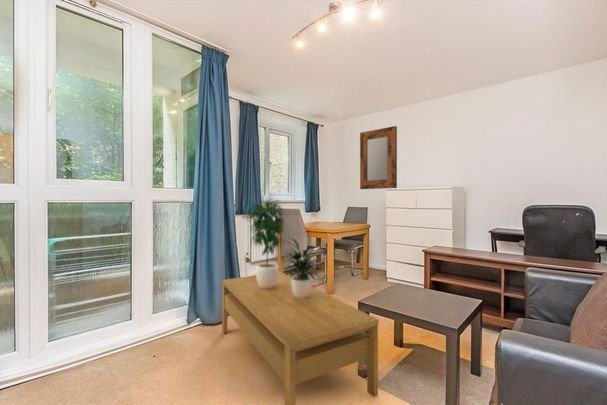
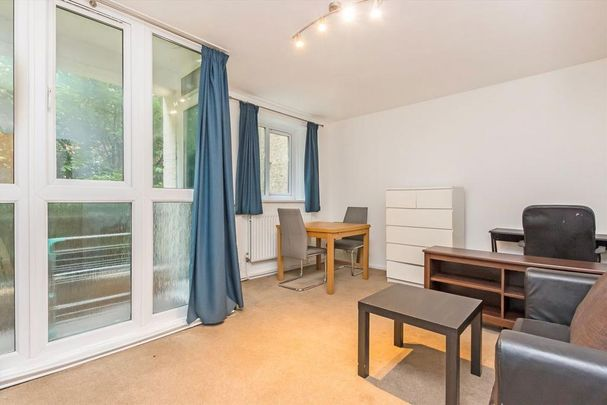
- potted plant [245,194,324,298]
- home mirror [359,125,398,190]
- coffee table [221,271,380,405]
